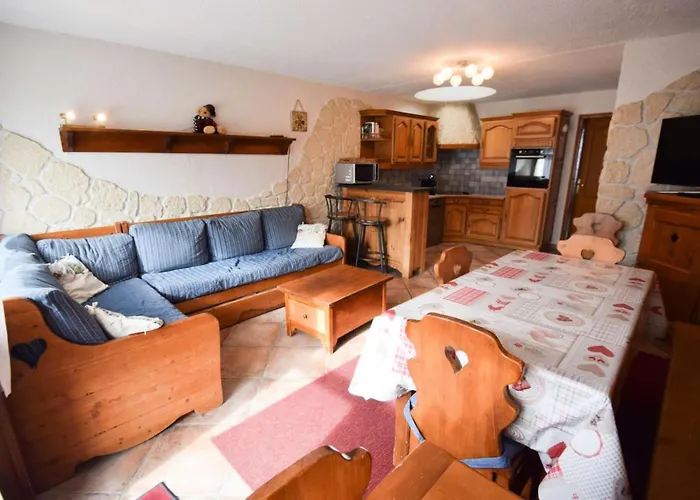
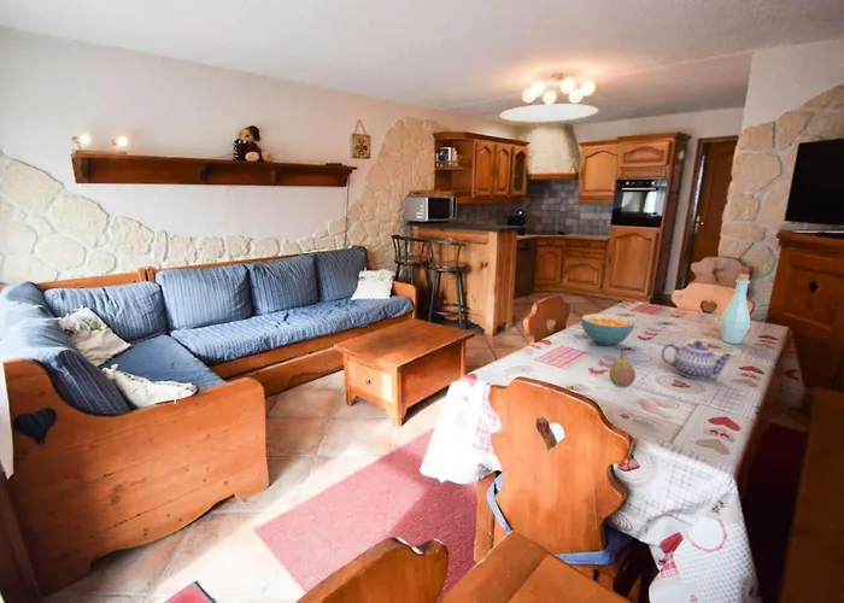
+ fruit [608,349,637,388]
+ cereal bowl [580,312,635,346]
+ bottle [719,273,751,345]
+ teapot [660,340,734,380]
